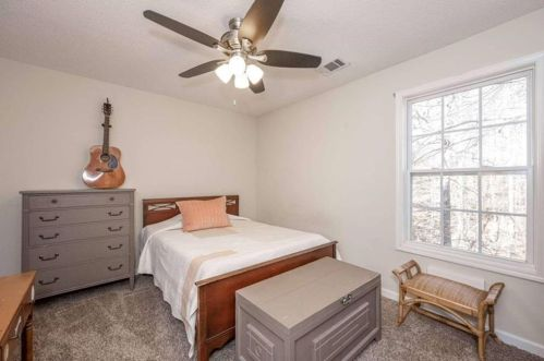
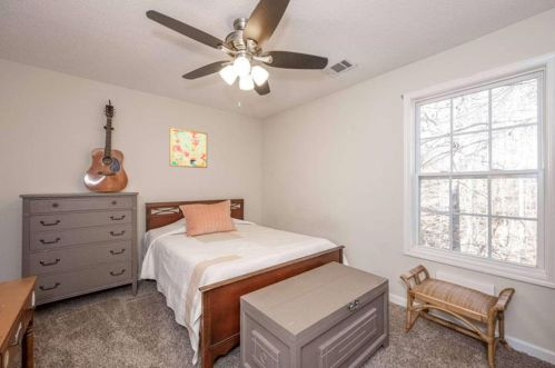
+ wall art [169,127,208,169]
